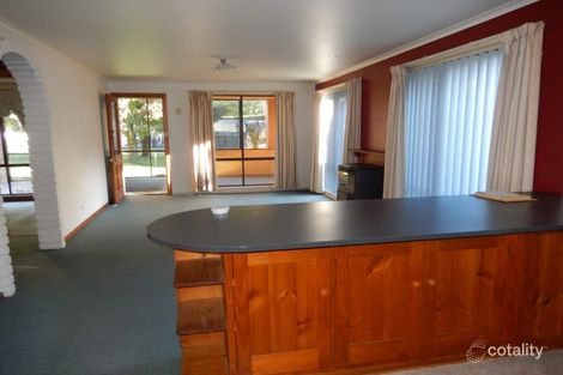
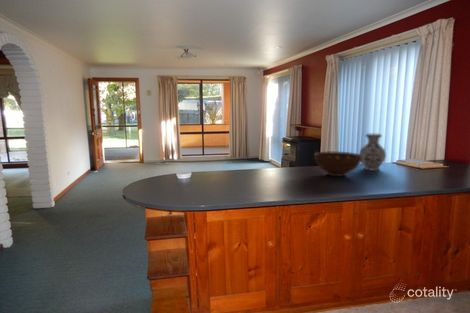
+ vase [358,133,387,171]
+ fruit bowl [313,151,362,177]
